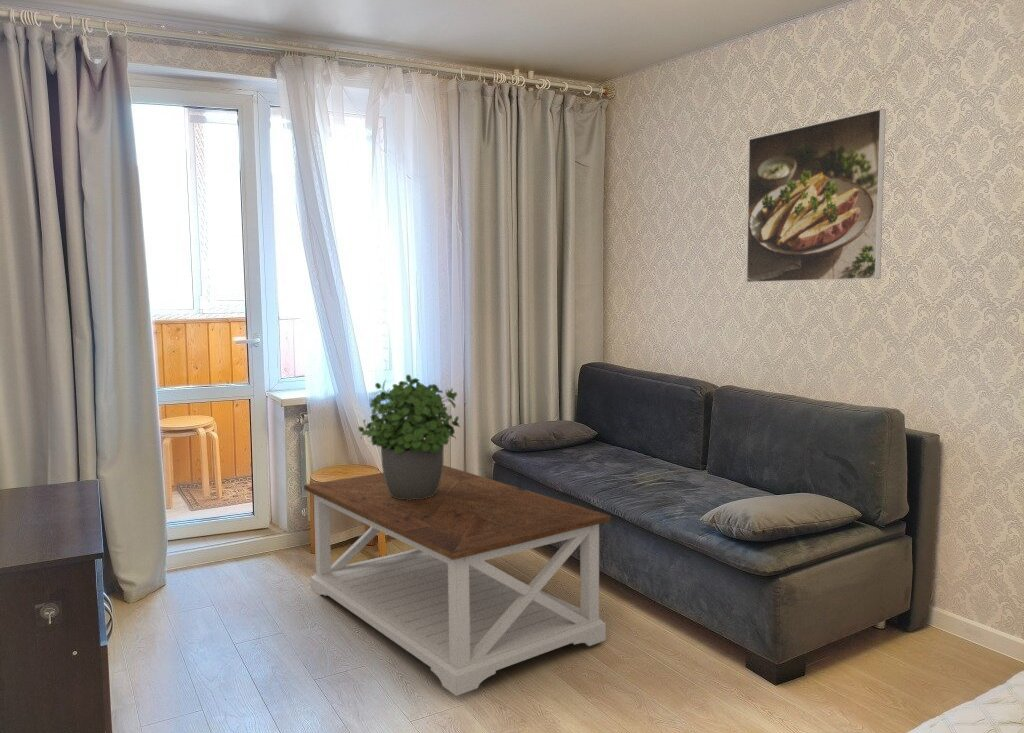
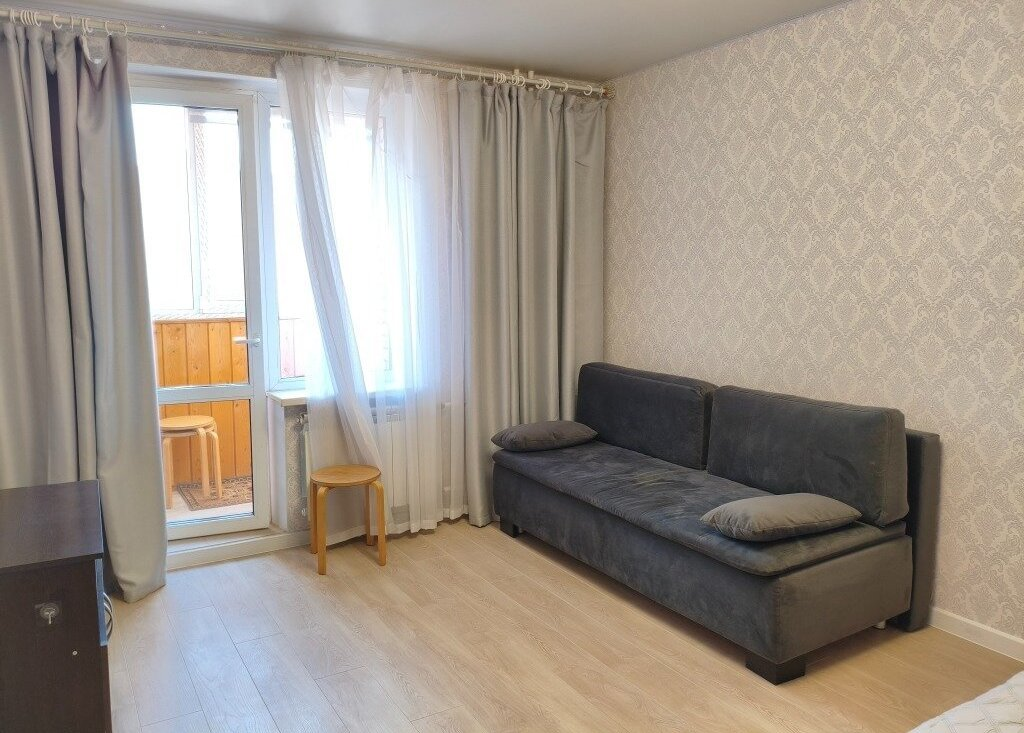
- potted plant [357,374,461,500]
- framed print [745,108,887,284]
- coffee table [303,464,612,697]
